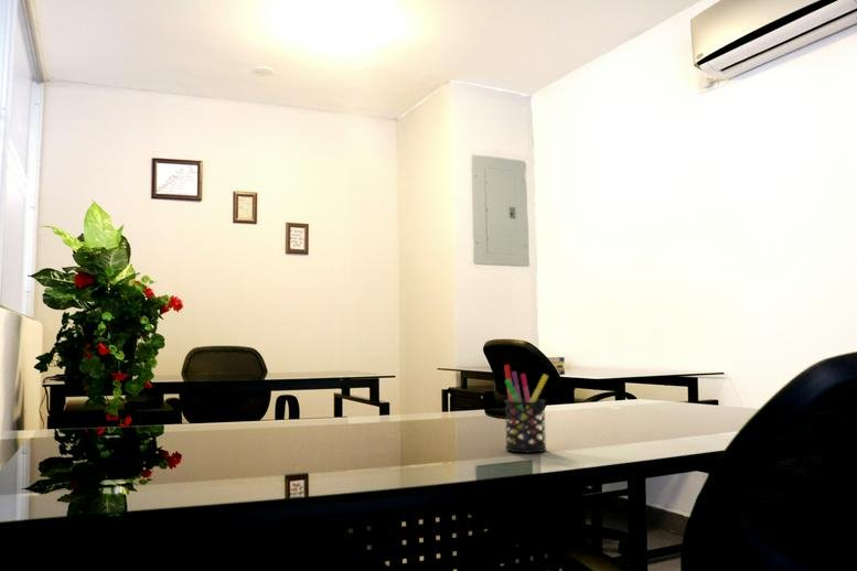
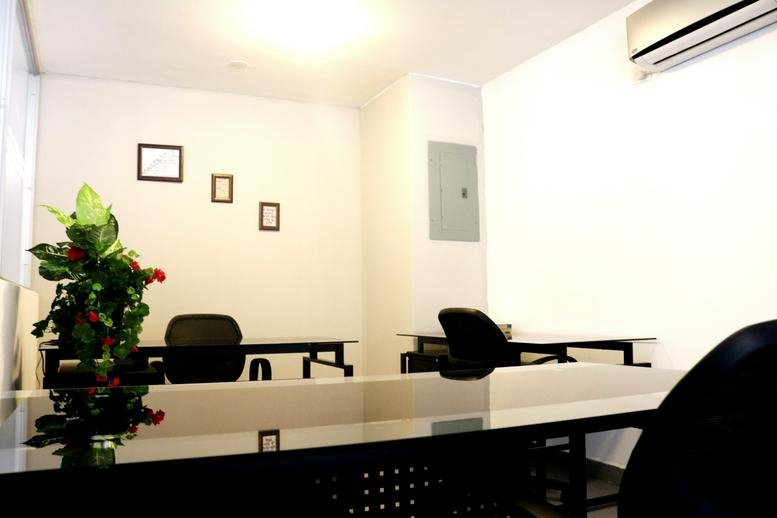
- pen holder [503,364,549,454]
